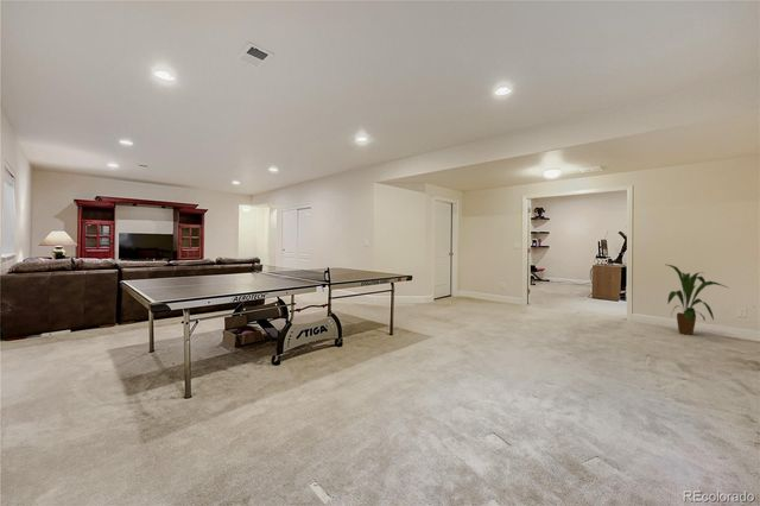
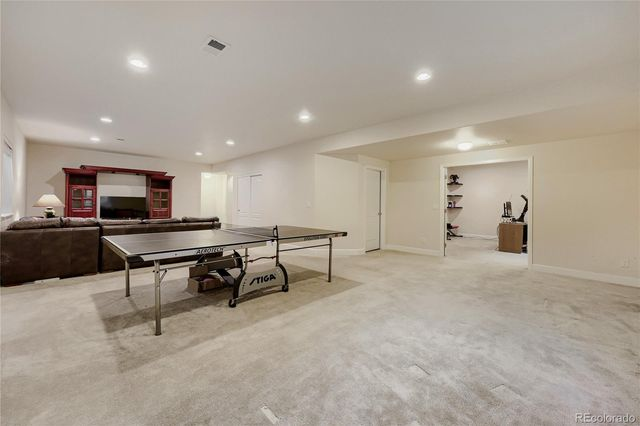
- house plant [666,264,730,336]
